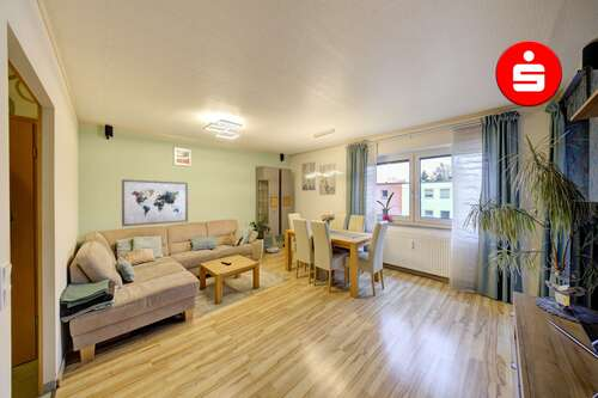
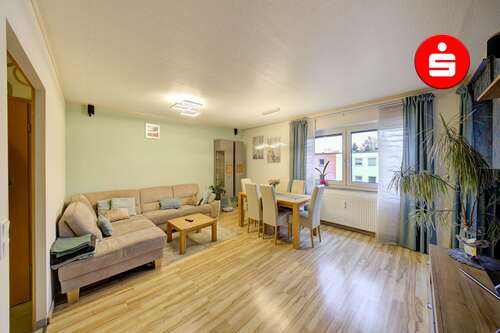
- wall art [121,178,189,227]
